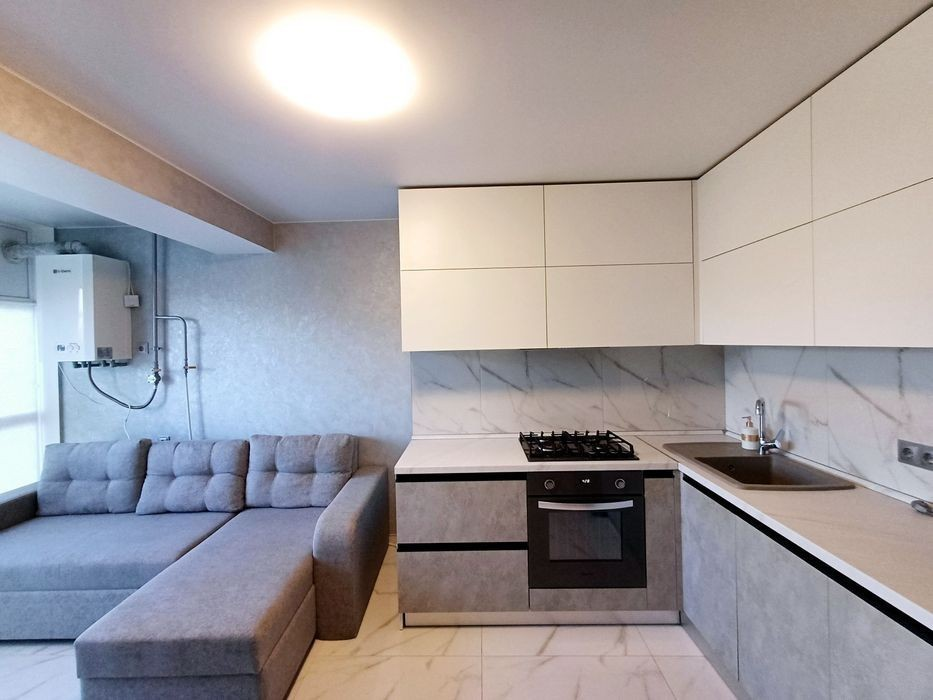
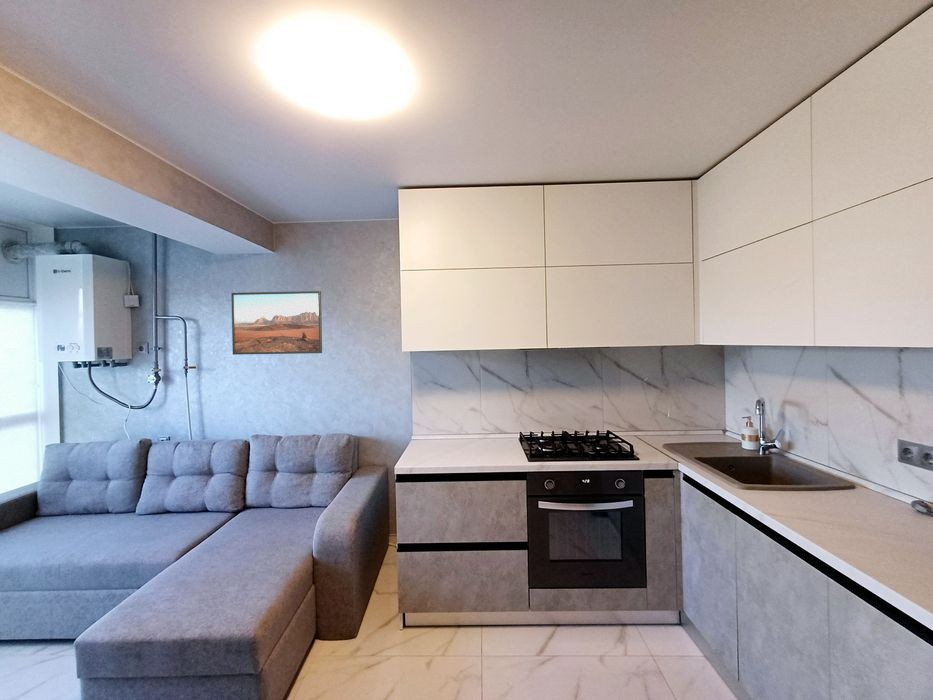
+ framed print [230,290,323,356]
